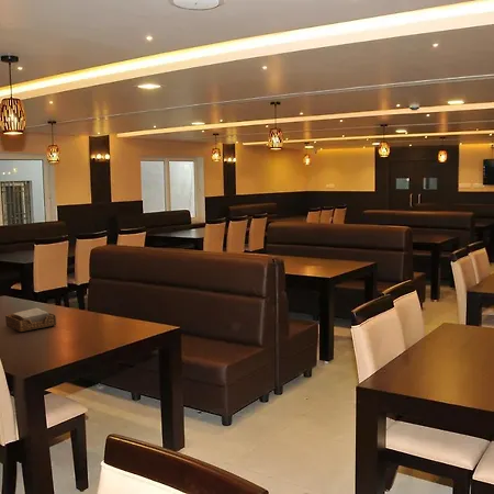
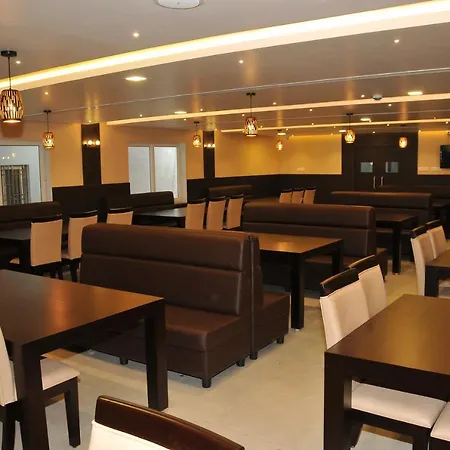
- napkin holder [4,307,58,333]
